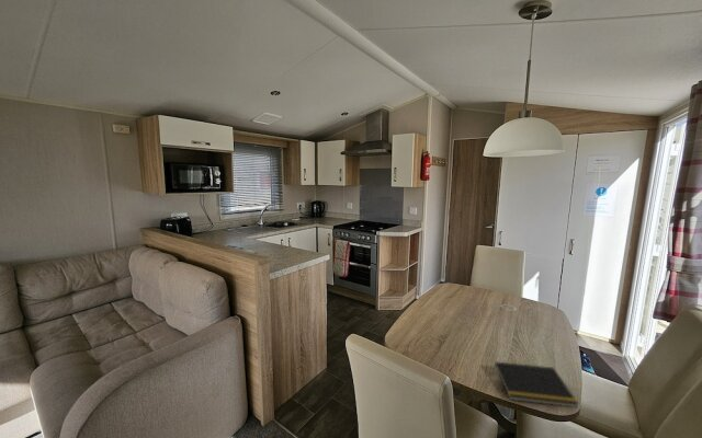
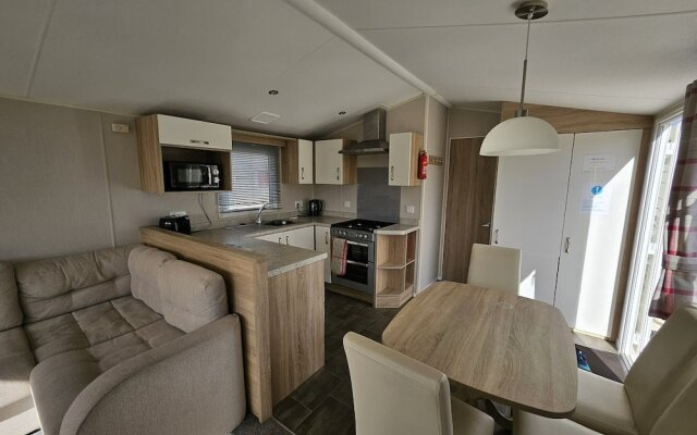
- notepad [491,360,580,408]
